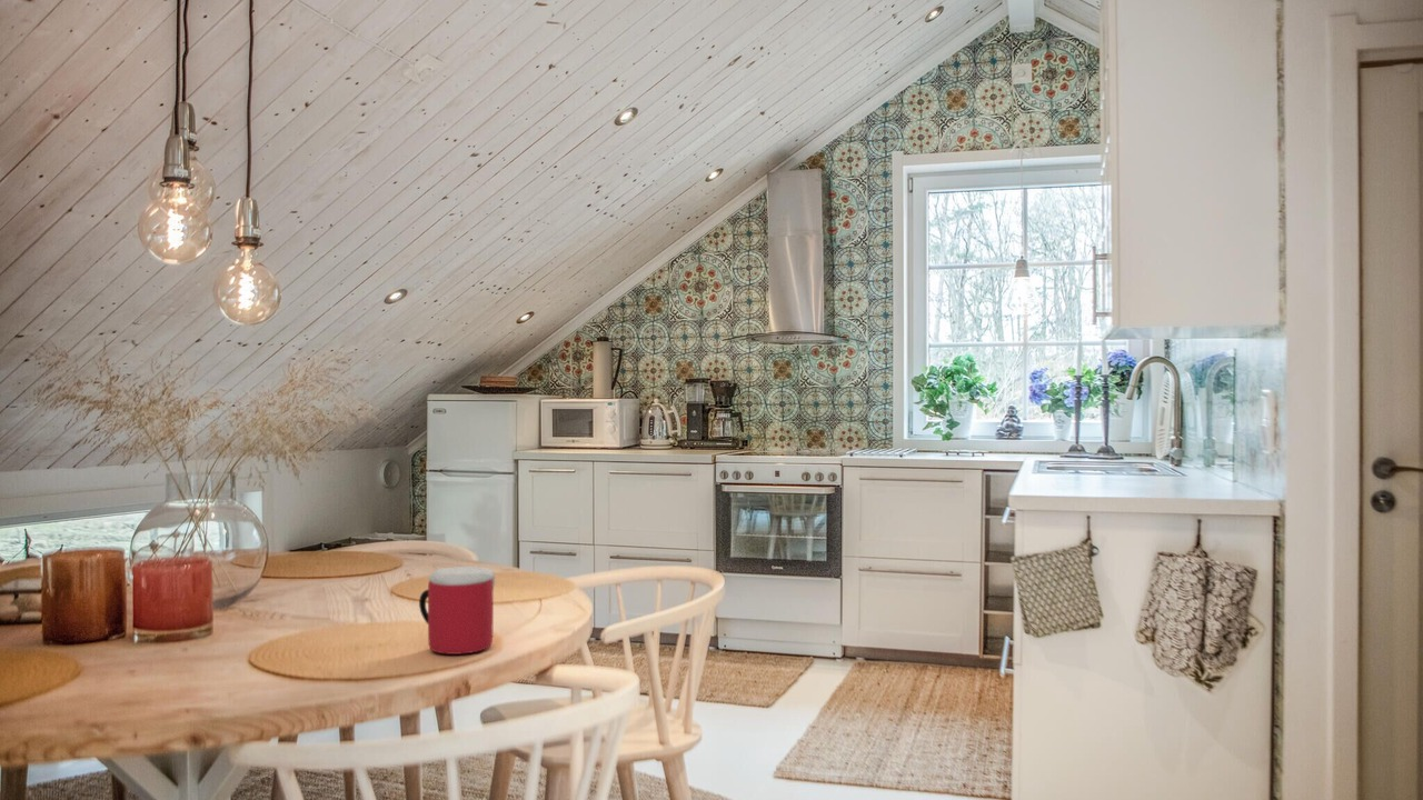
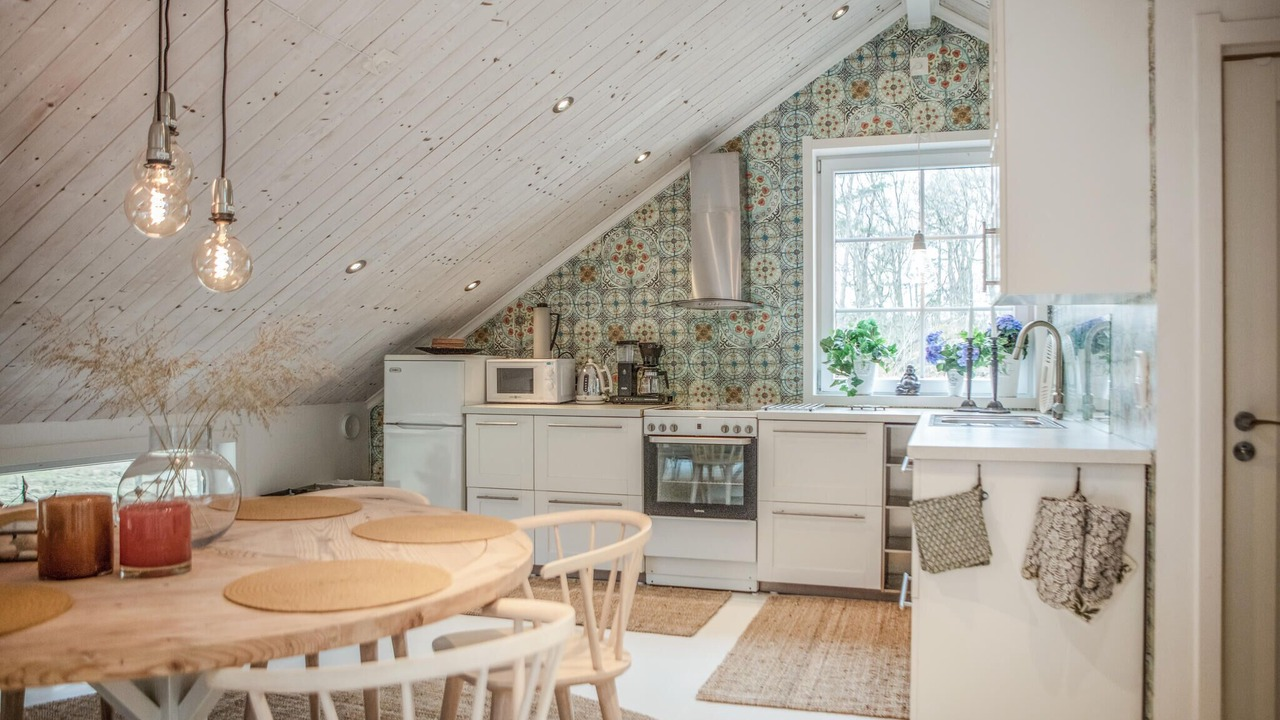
- mug [418,566,496,656]
